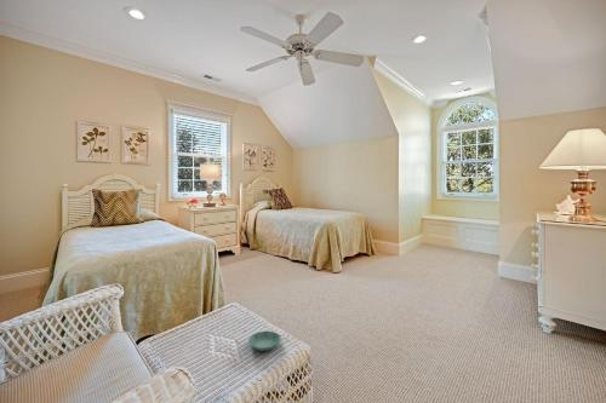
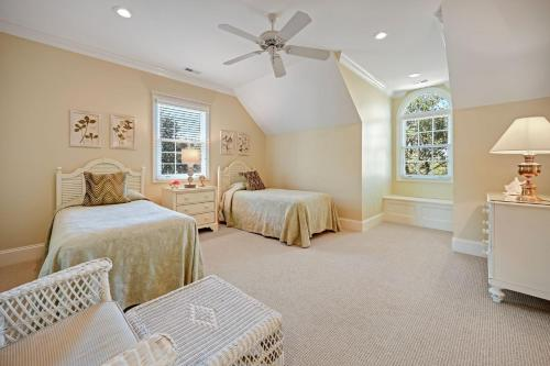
- saucer [247,330,281,352]
